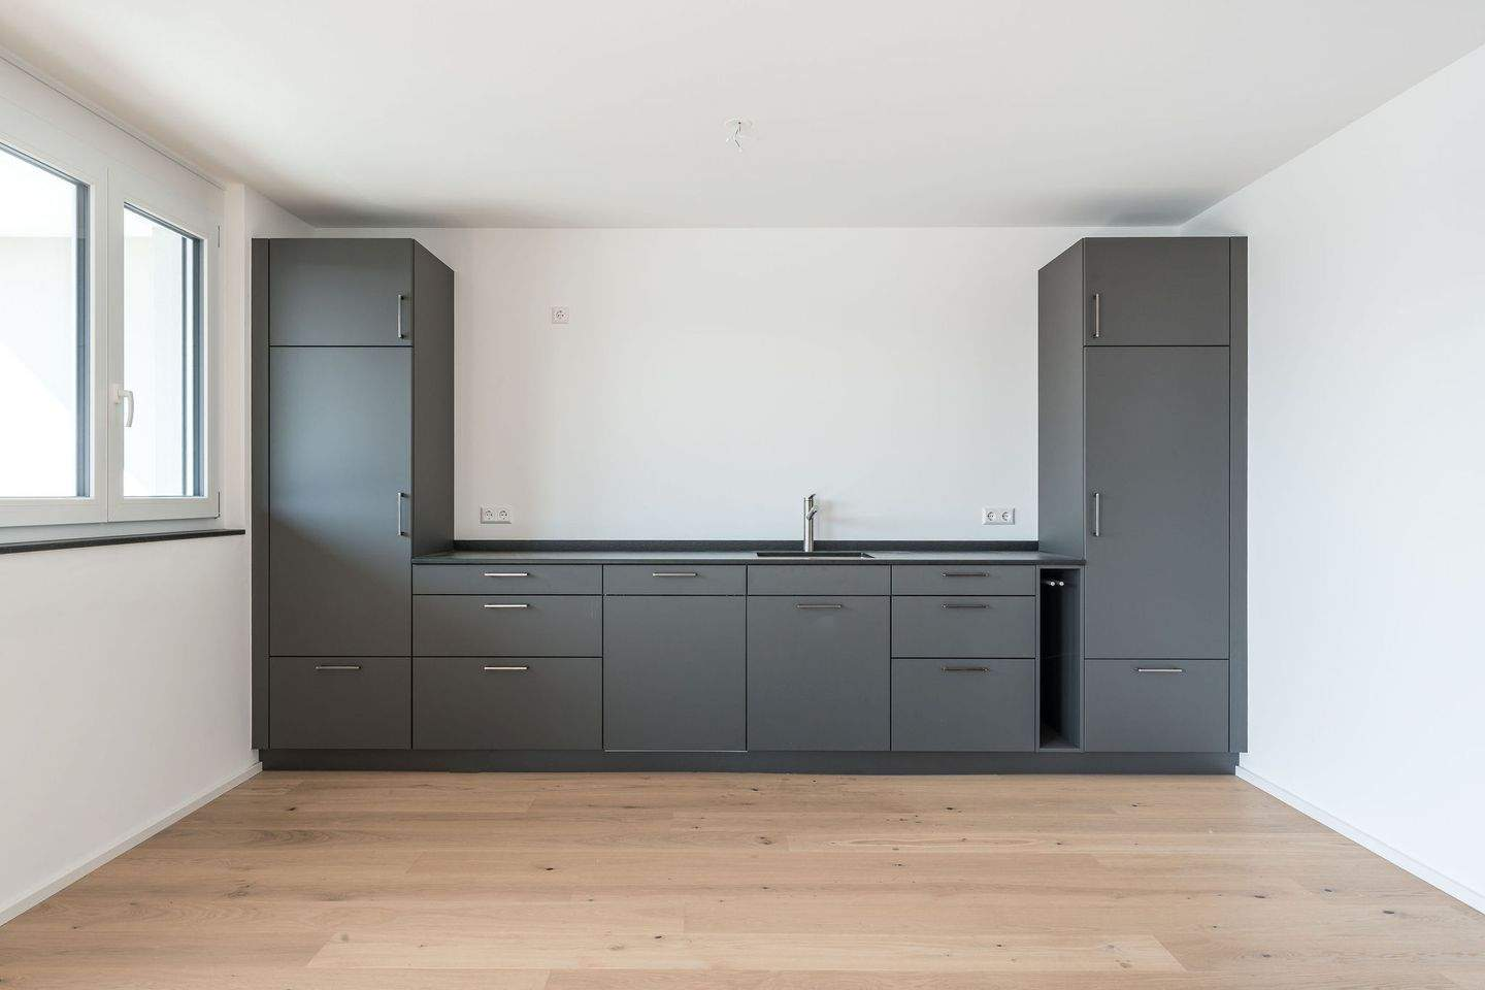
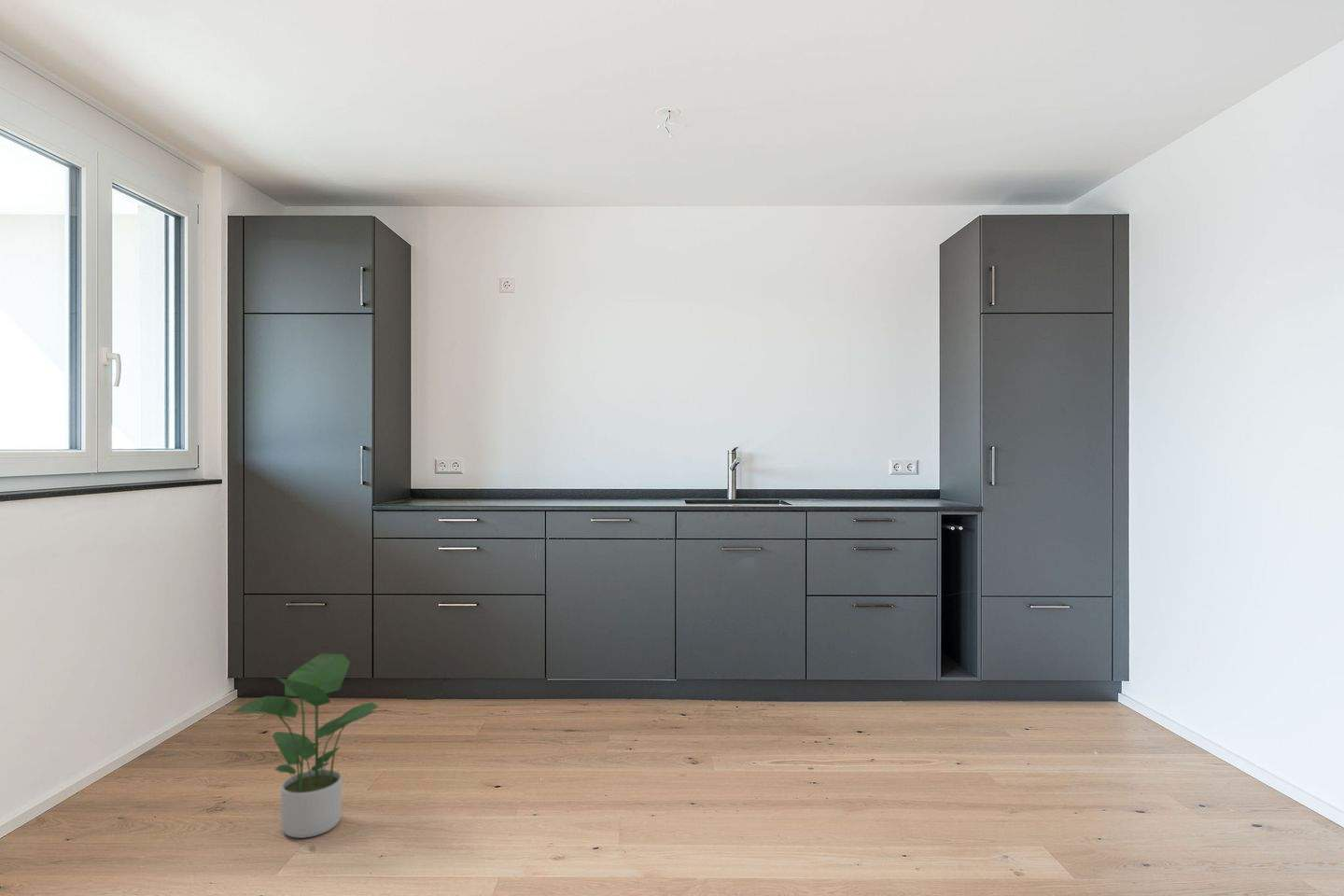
+ potted plant [231,652,380,839]
